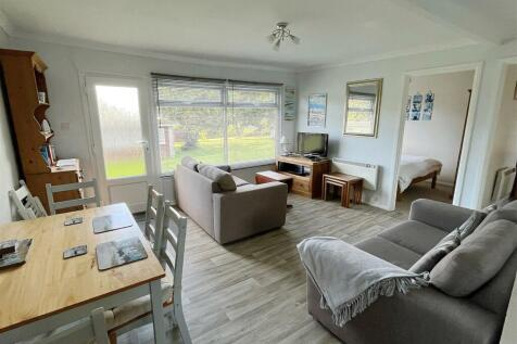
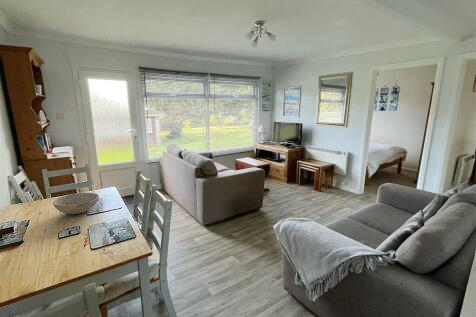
+ bowl [52,192,100,215]
